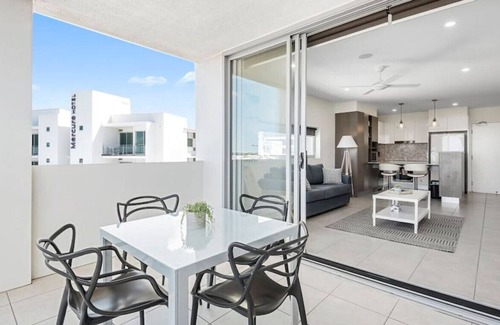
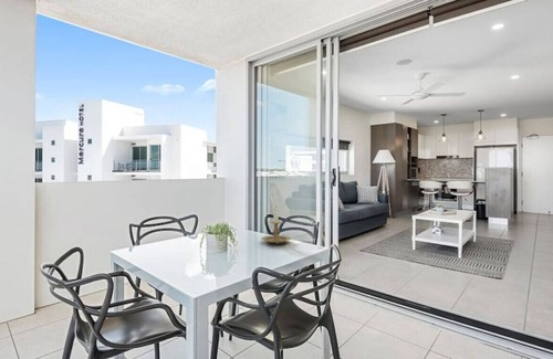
+ candle holder [260,204,292,245]
